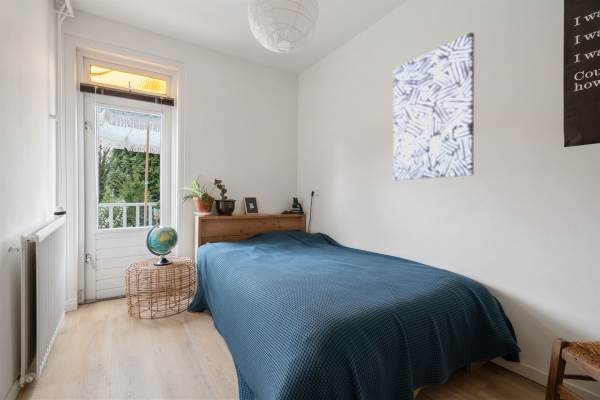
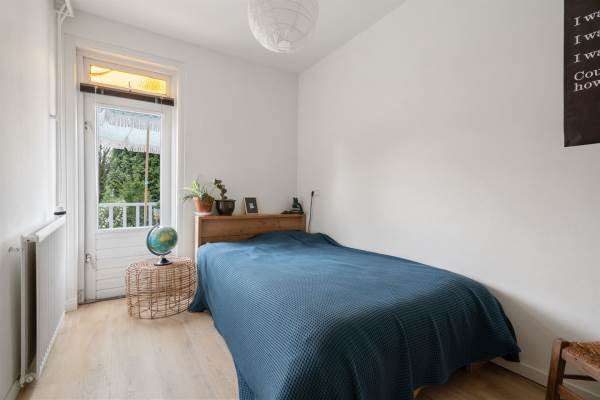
- wall art [392,31,475,181]
